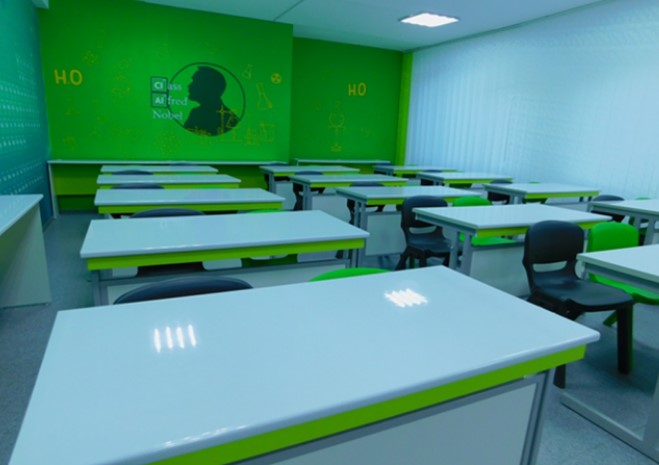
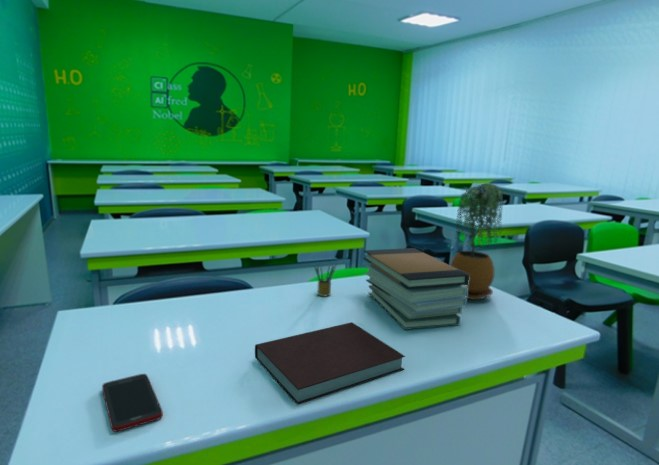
+ book stack [362,247,469,331]
+ cell phone [101,373,164,433]
+ potted plant [449,182,504,301]
+ pencil box [314,262,338,297]
+ notebook [254,321,406,406]
